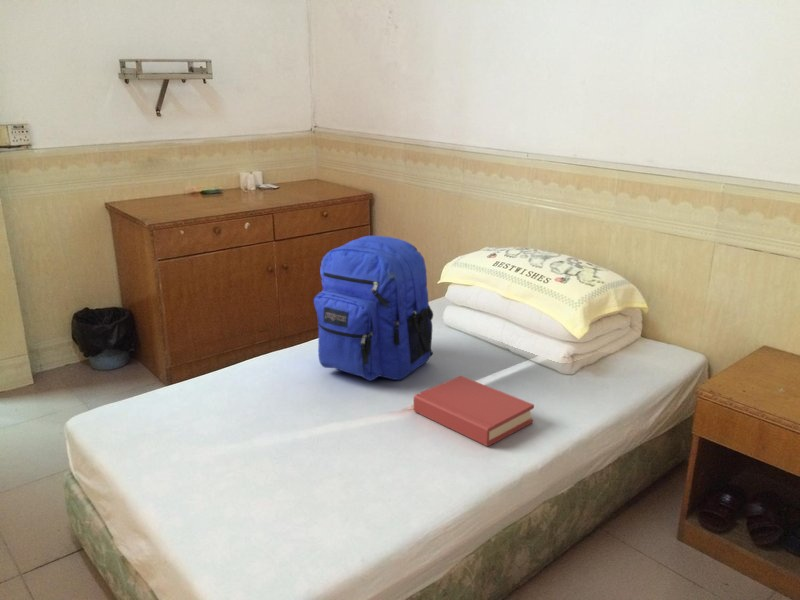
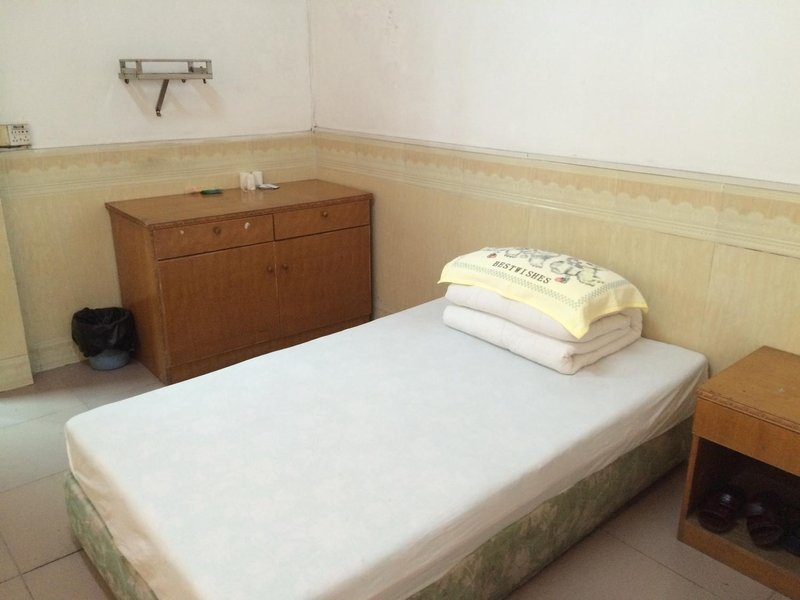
- hardback book [413,375,535,448]
- backpack [313,235,434,382]
